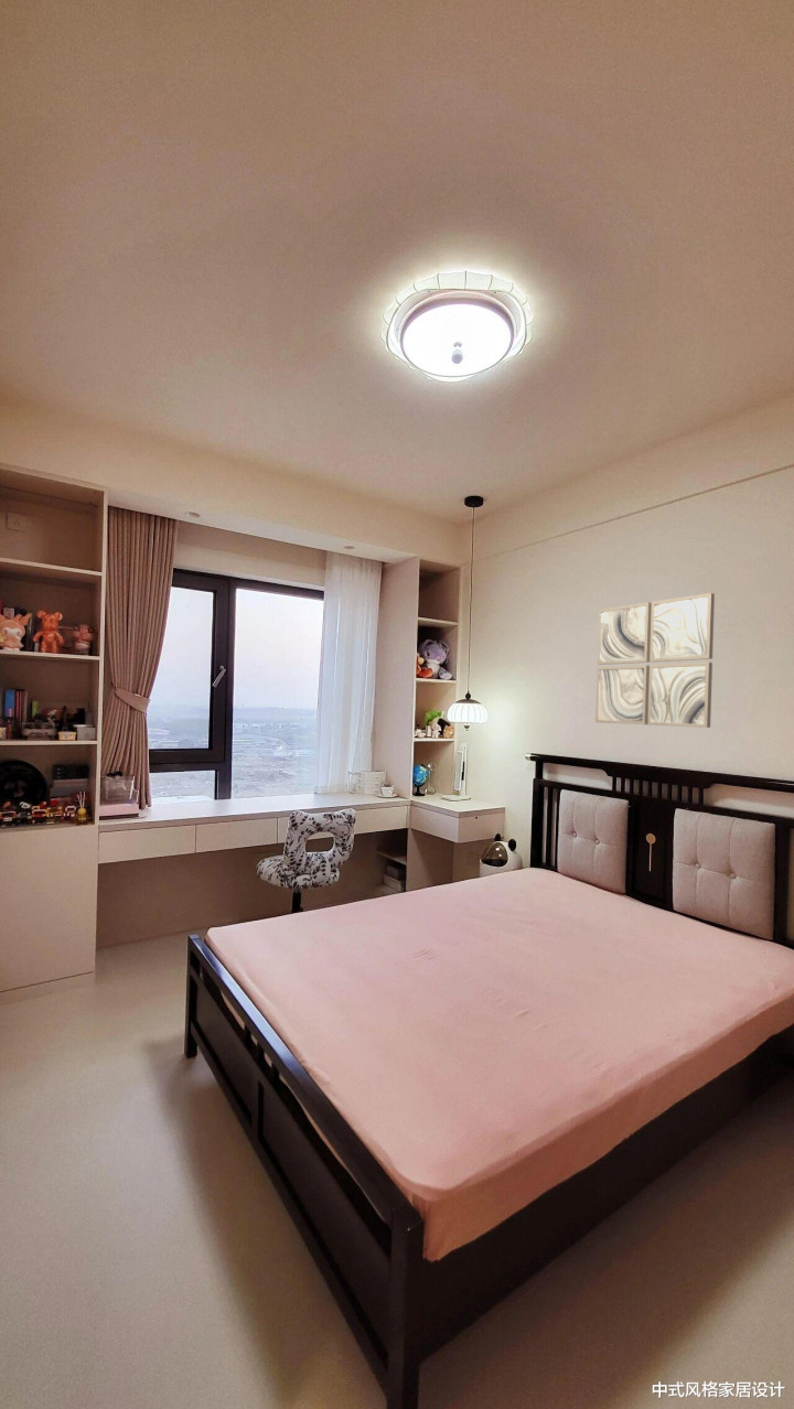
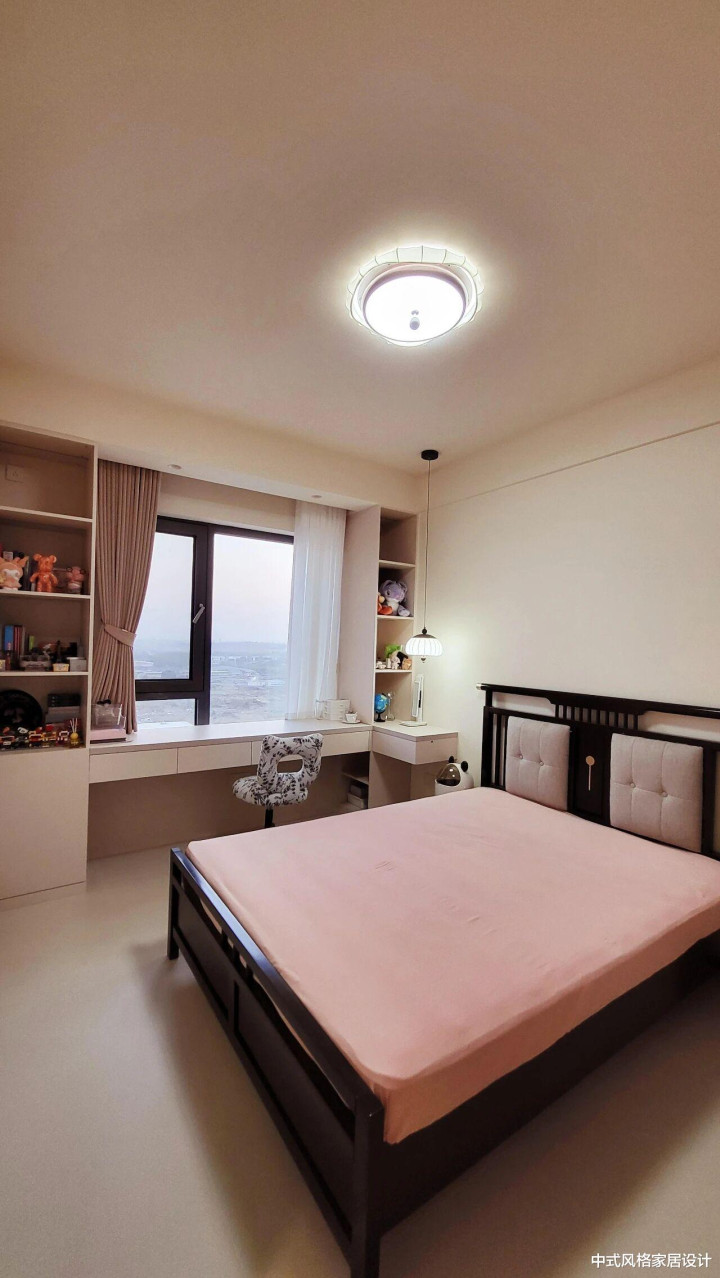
- wall art [594,592,716,729]
